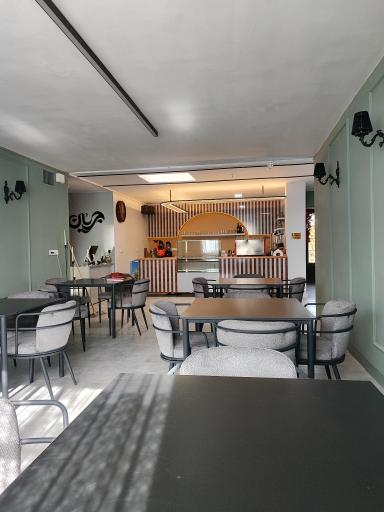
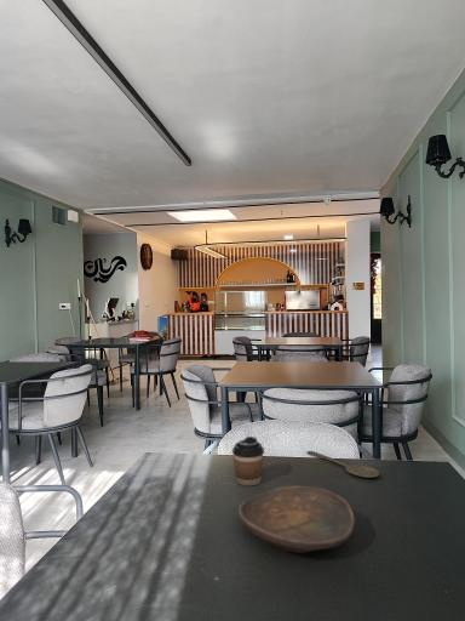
+ coffee cup [231,435,265,486]
+ wooden spoon [306,450,380,479]
+ decorative bowl [237,485,356,554]
